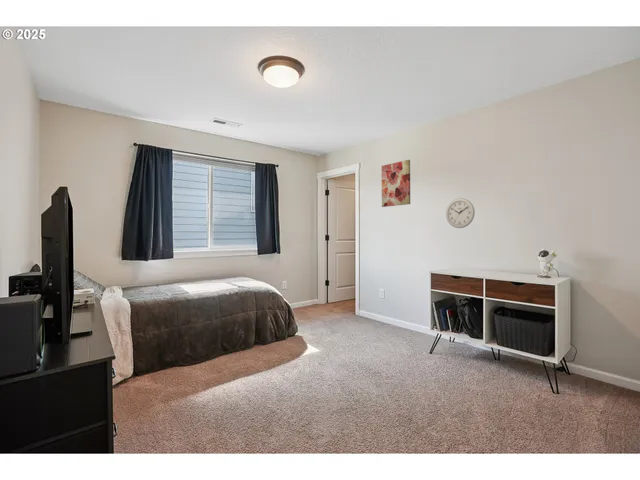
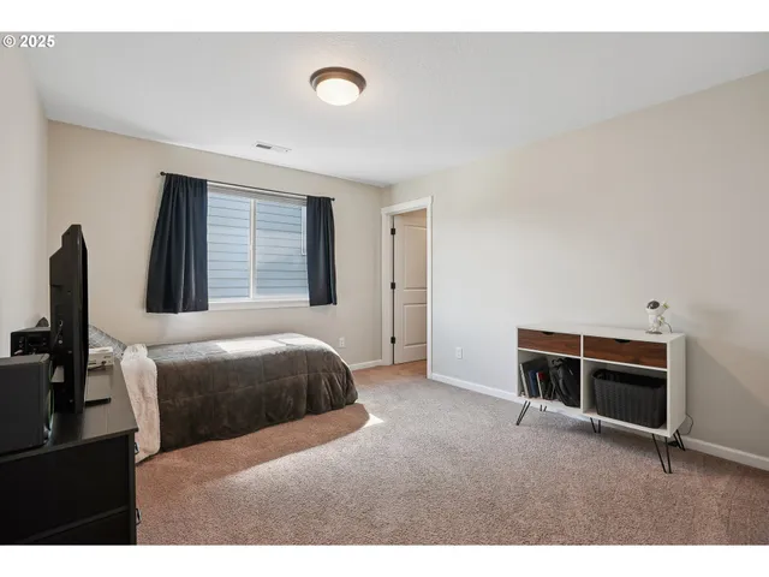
- wall clock [445,197,476,229]
- wall art [381,159,411,208]
